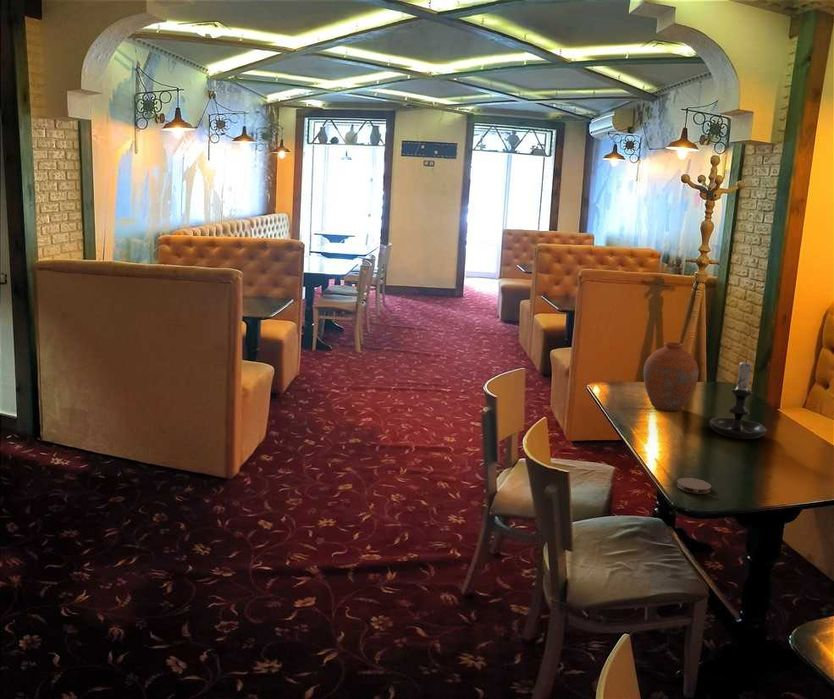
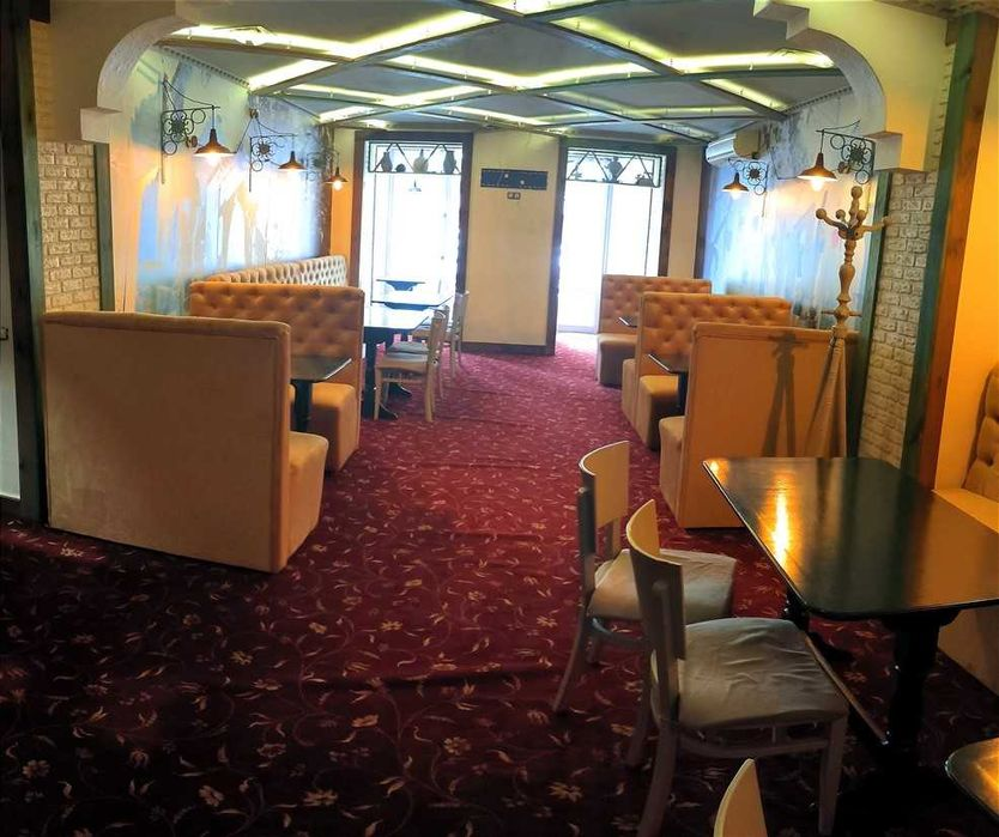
- candle holder [708,357,768,440]
- coaster [676,477,712,495]
- vase [643,341,700,412]
